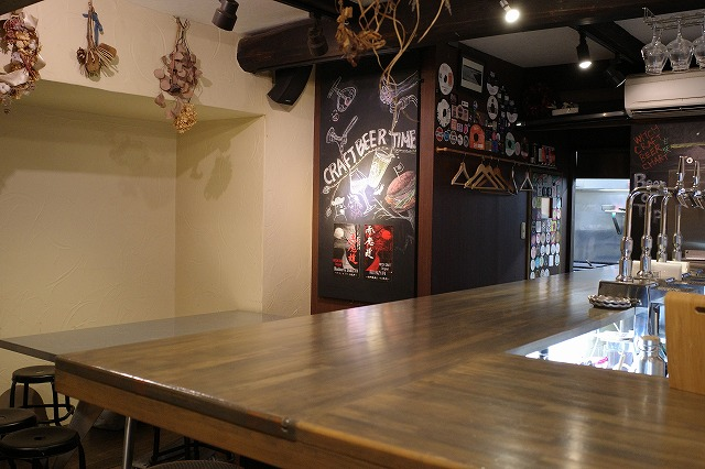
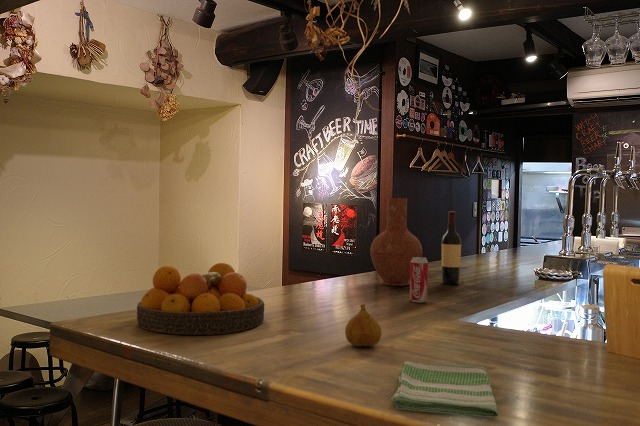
+ vase [369,197,423,287]
+ fruit bowl [136,262,265,336]
+ dish towel [390,361,499,418]
+ fruit [344,303,383,347]
+ beverage can [409,256,429,303]
+ wine bottle [441,210,462,285]
